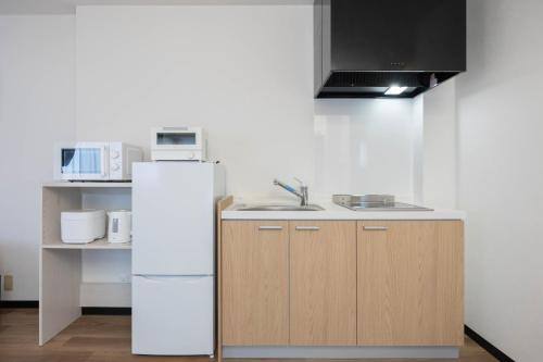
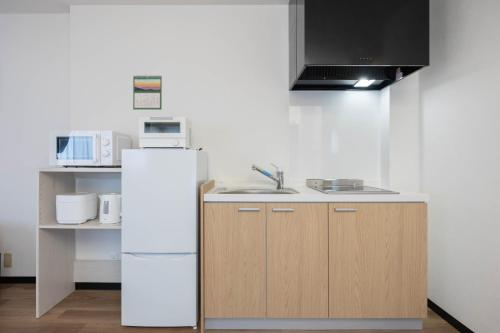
+ calendar [132,74,163,111]
